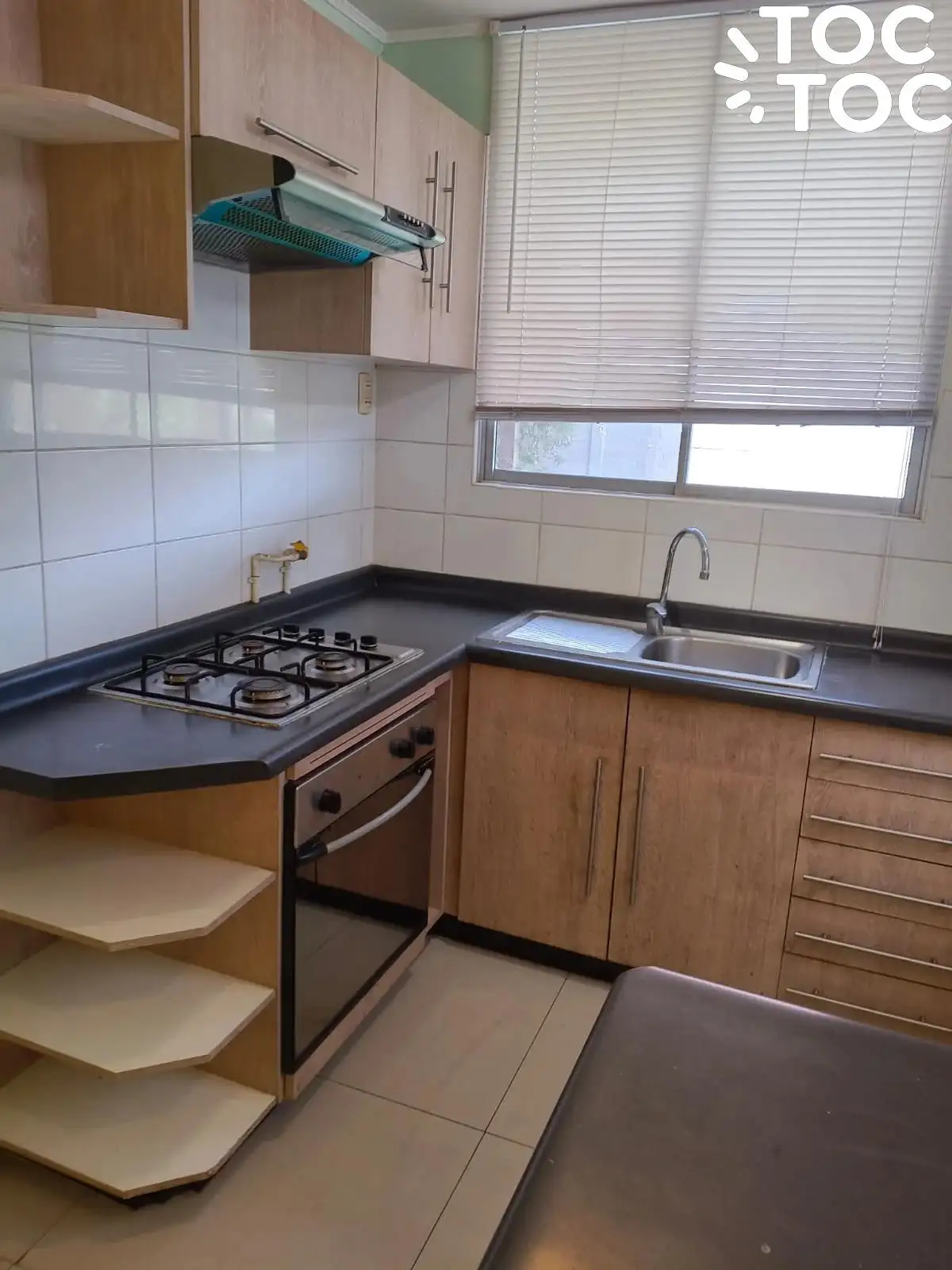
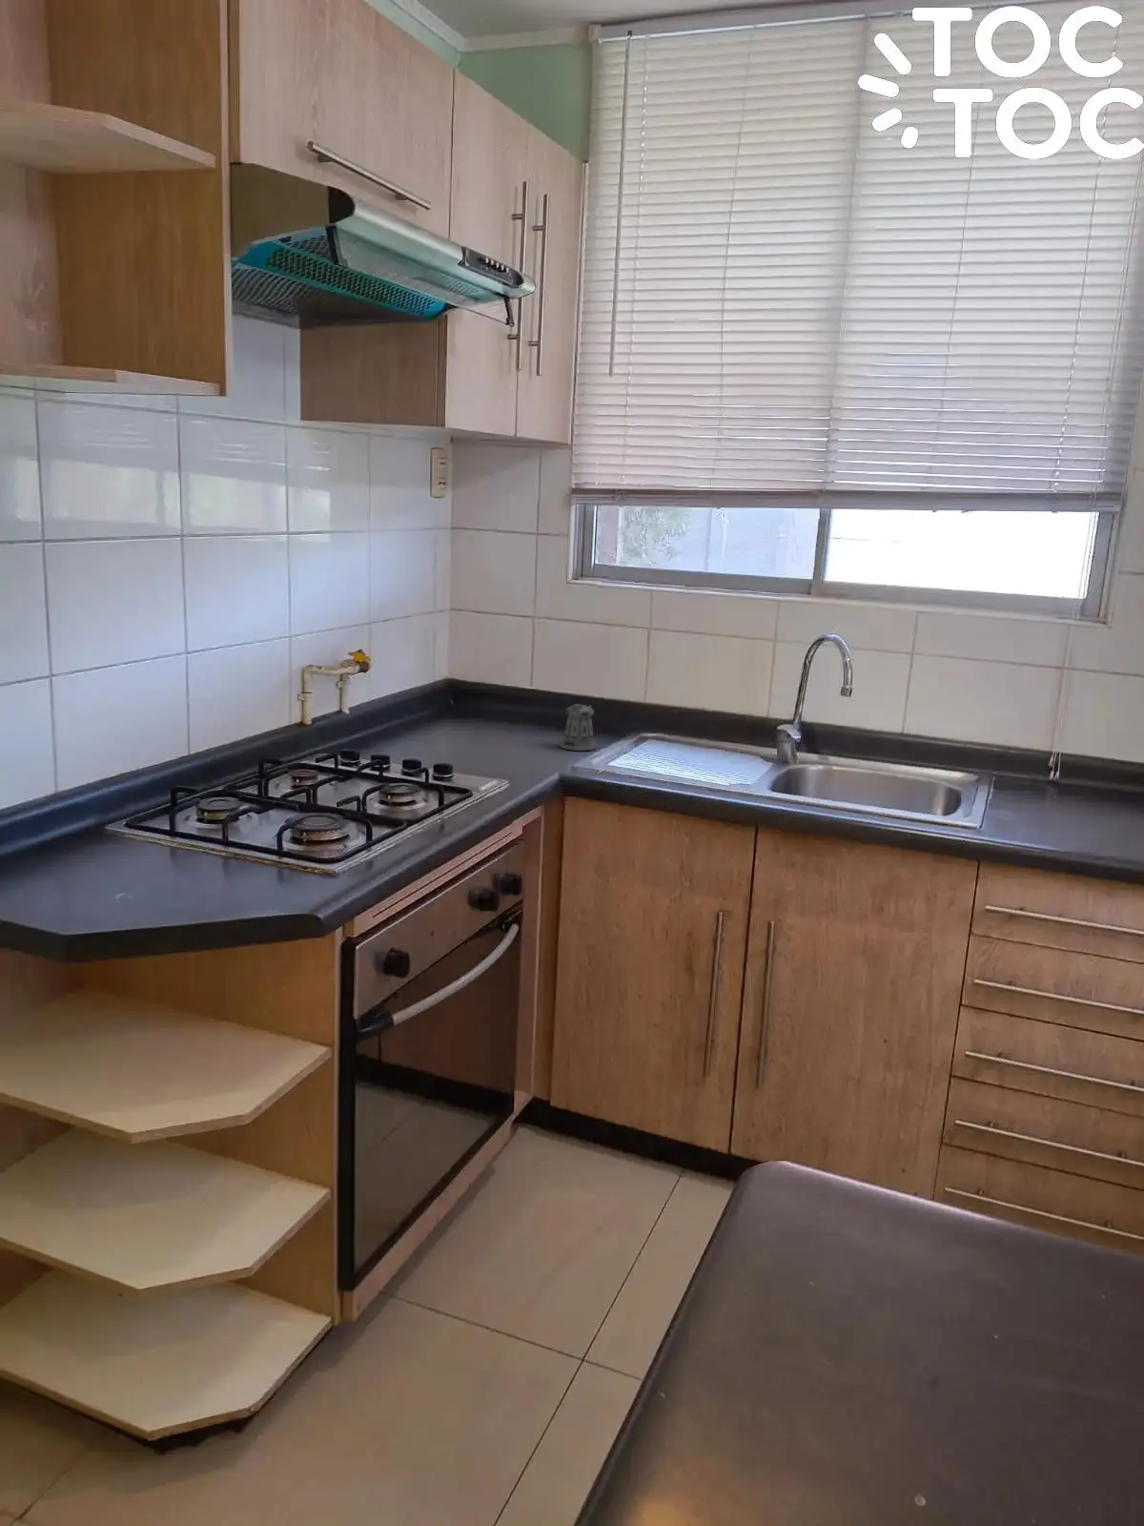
+ pepper shaker [559,703,597,751]
